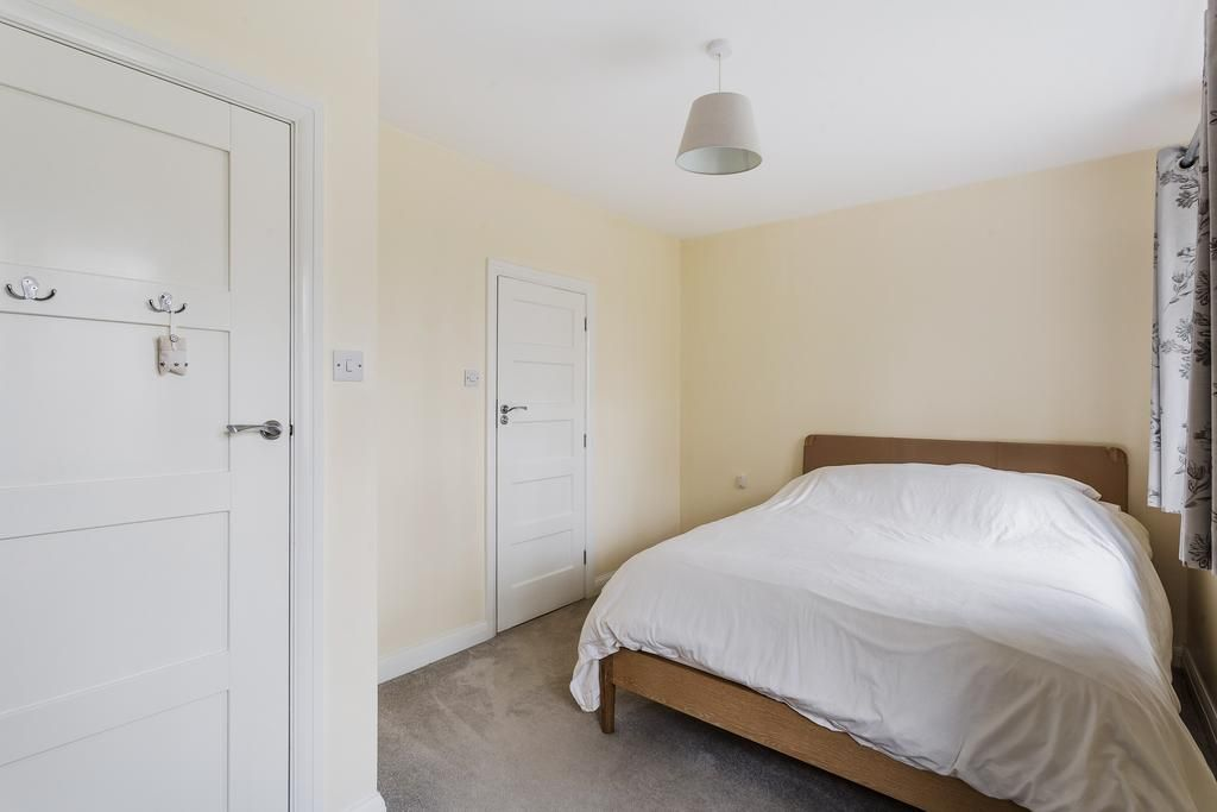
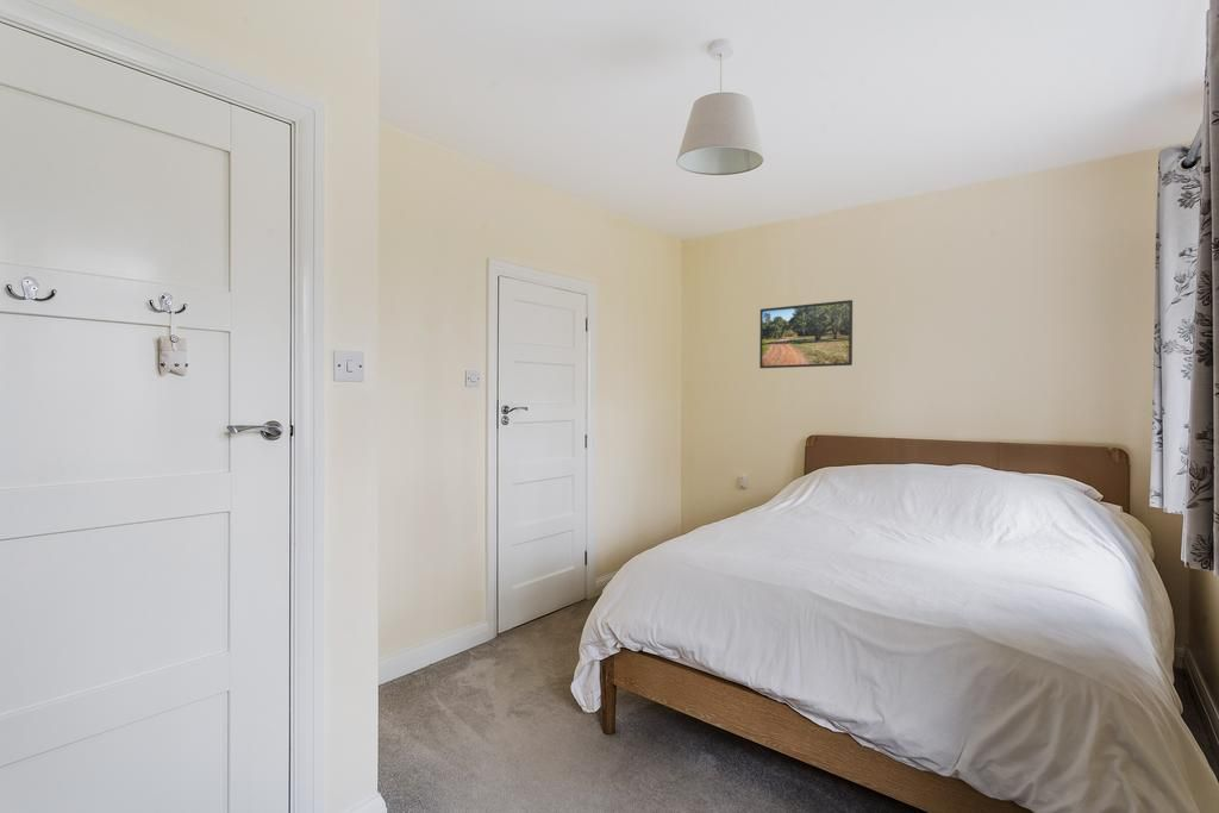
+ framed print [758,299,854,369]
